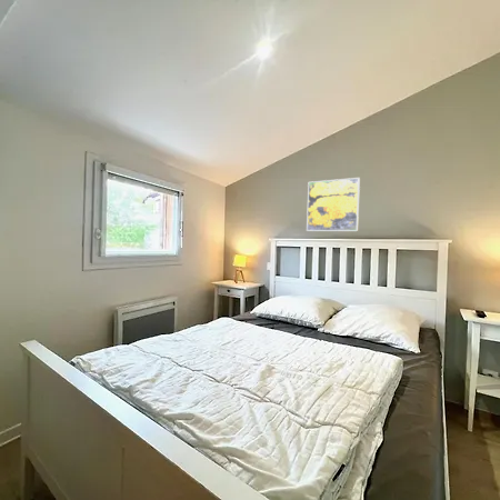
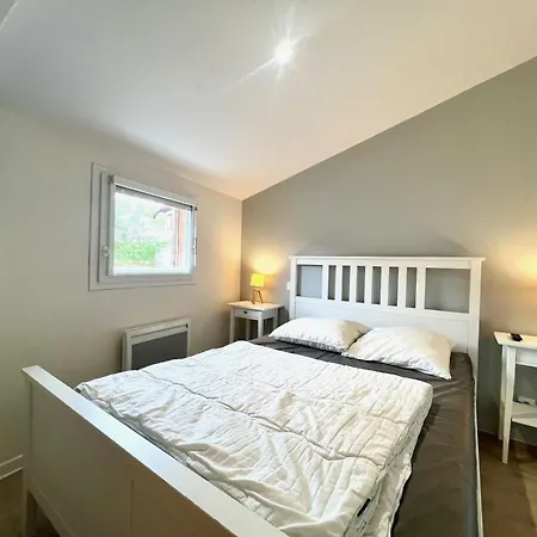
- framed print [306,177,361,232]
